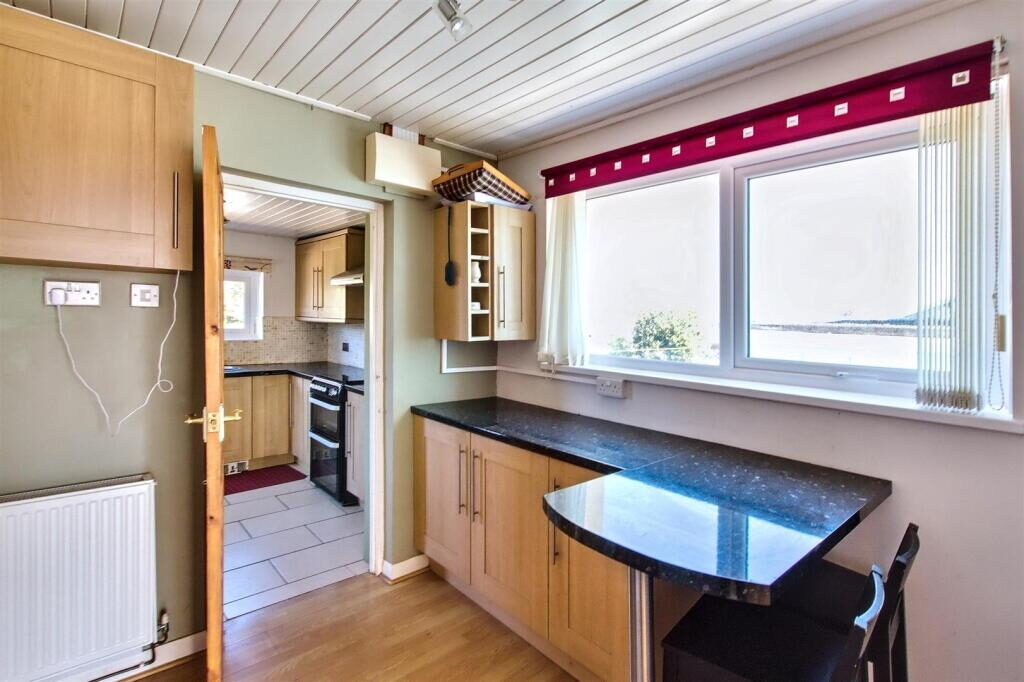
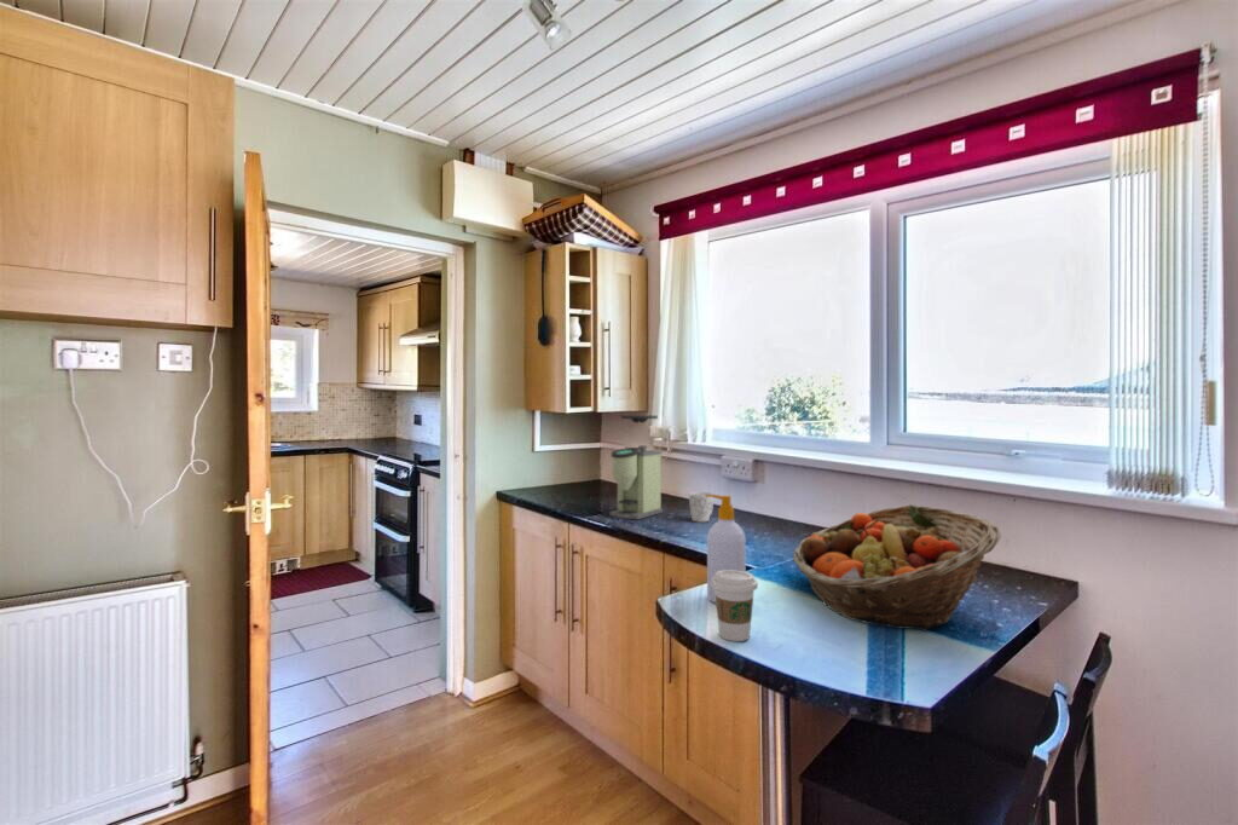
+ soap bottle [705,494,747,604]
+ coffee grinder [608,415,664,520]
+ fruit basket [792,503,1002,633]
+ coffee cup [711,570,759,642]
+ mug [688,491,715,524]
